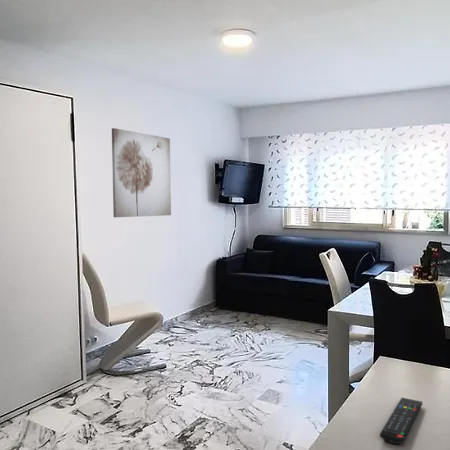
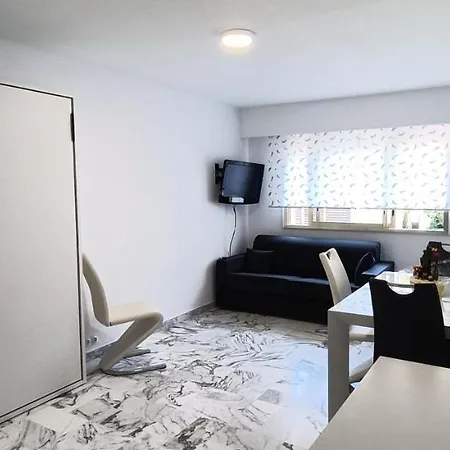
- remote control [379,397,423,445]
- wall art [111,127,172,218]
